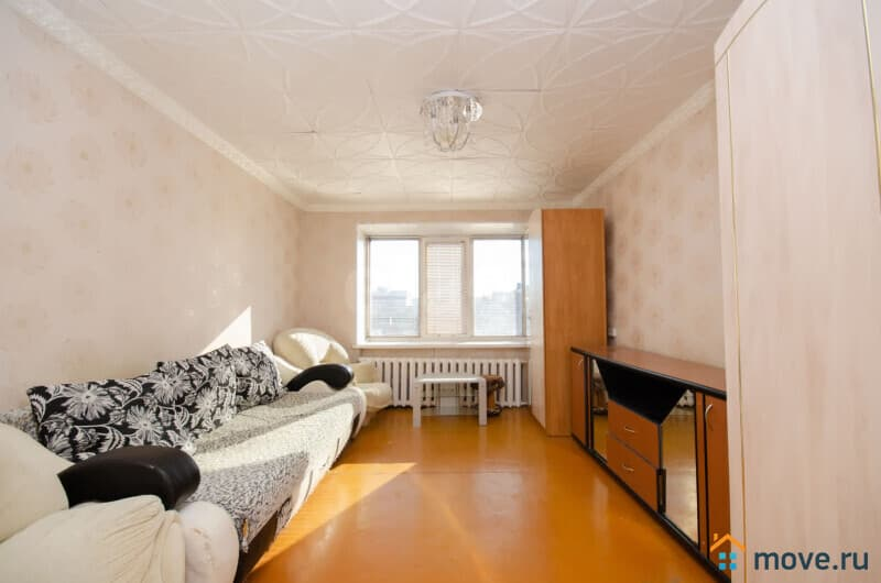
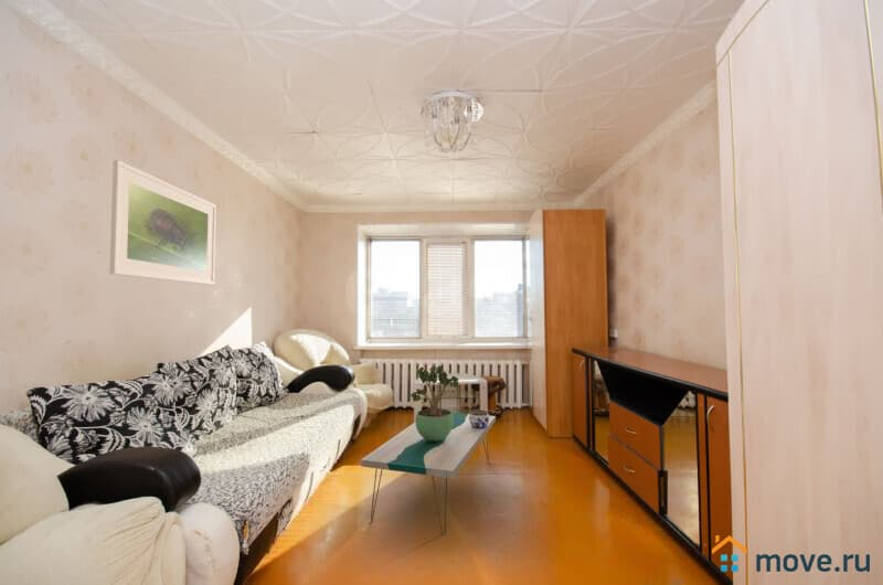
+ jar [469,408,490,428]
+ coffee table [360,412,497,535]
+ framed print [108,159,217,286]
+ potted plant [409,364,460,442]
